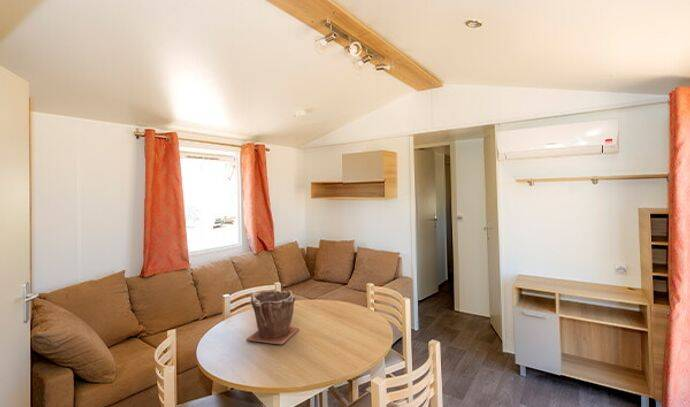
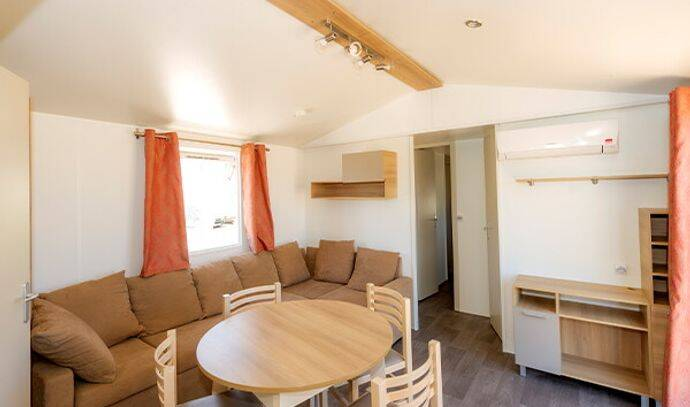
- plant pot [245,289,300,346]
